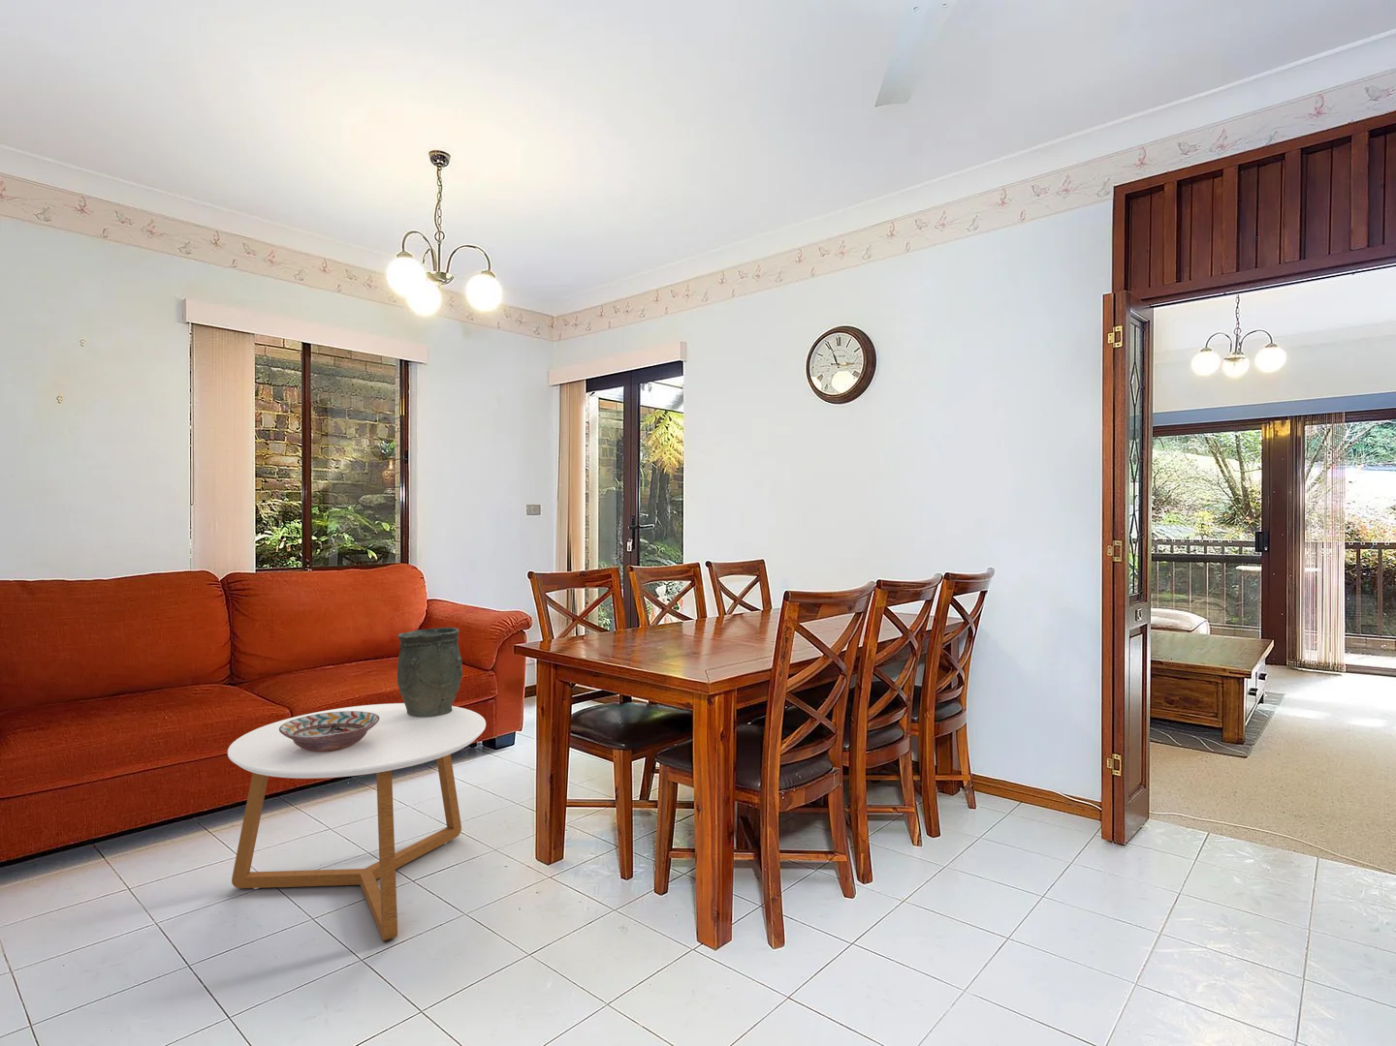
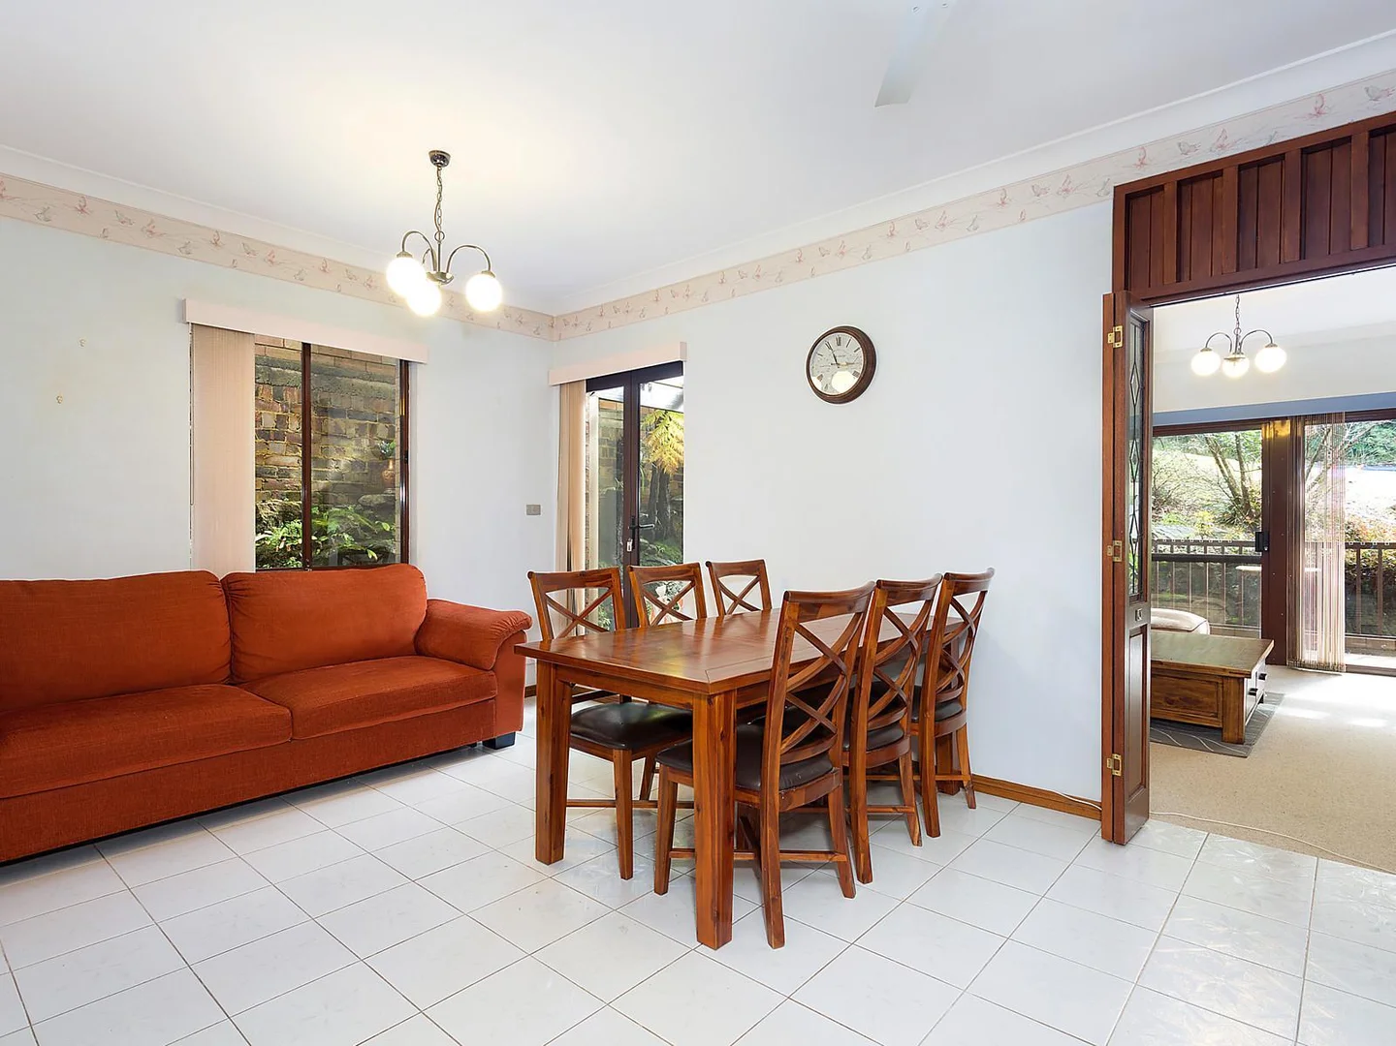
- decorative bowl [279,711,380,752]
- coffee table [226,702,487,942]
- vase [397,626,464,716]
